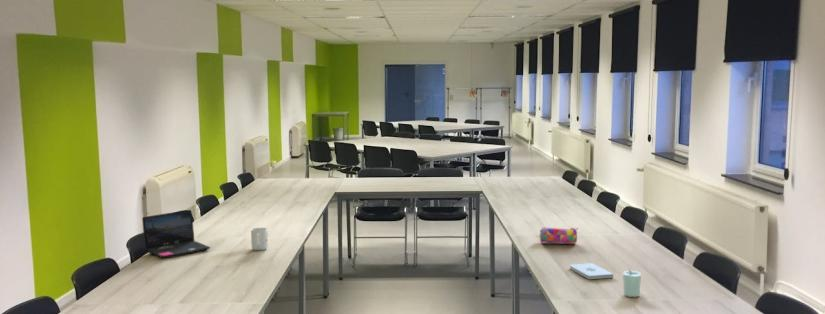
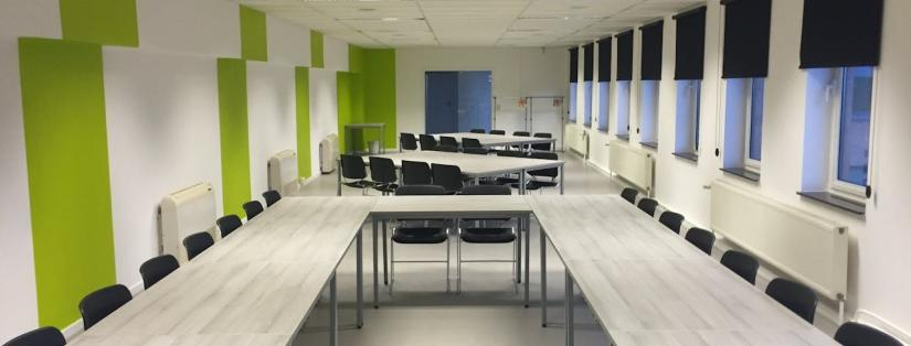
- pencil case [538,226,579,245]
- laptop [141,209,211,258]
- mug [250,227,269,251]
- notepad [569,262,614,280]
- cup [622,268,642,298]
